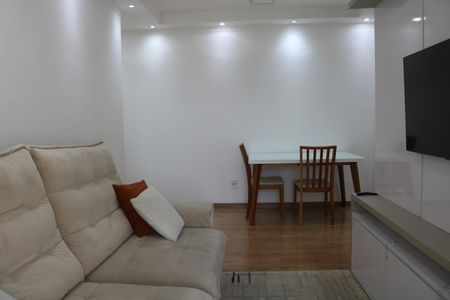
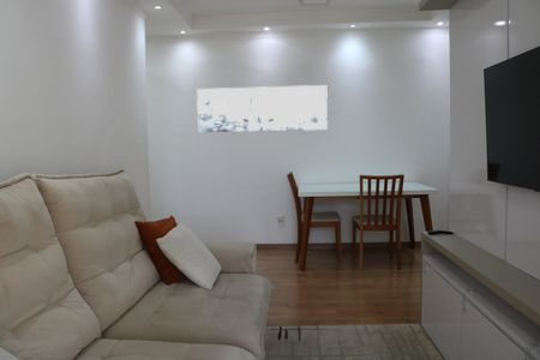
+ wall art [196,84,329,133]
